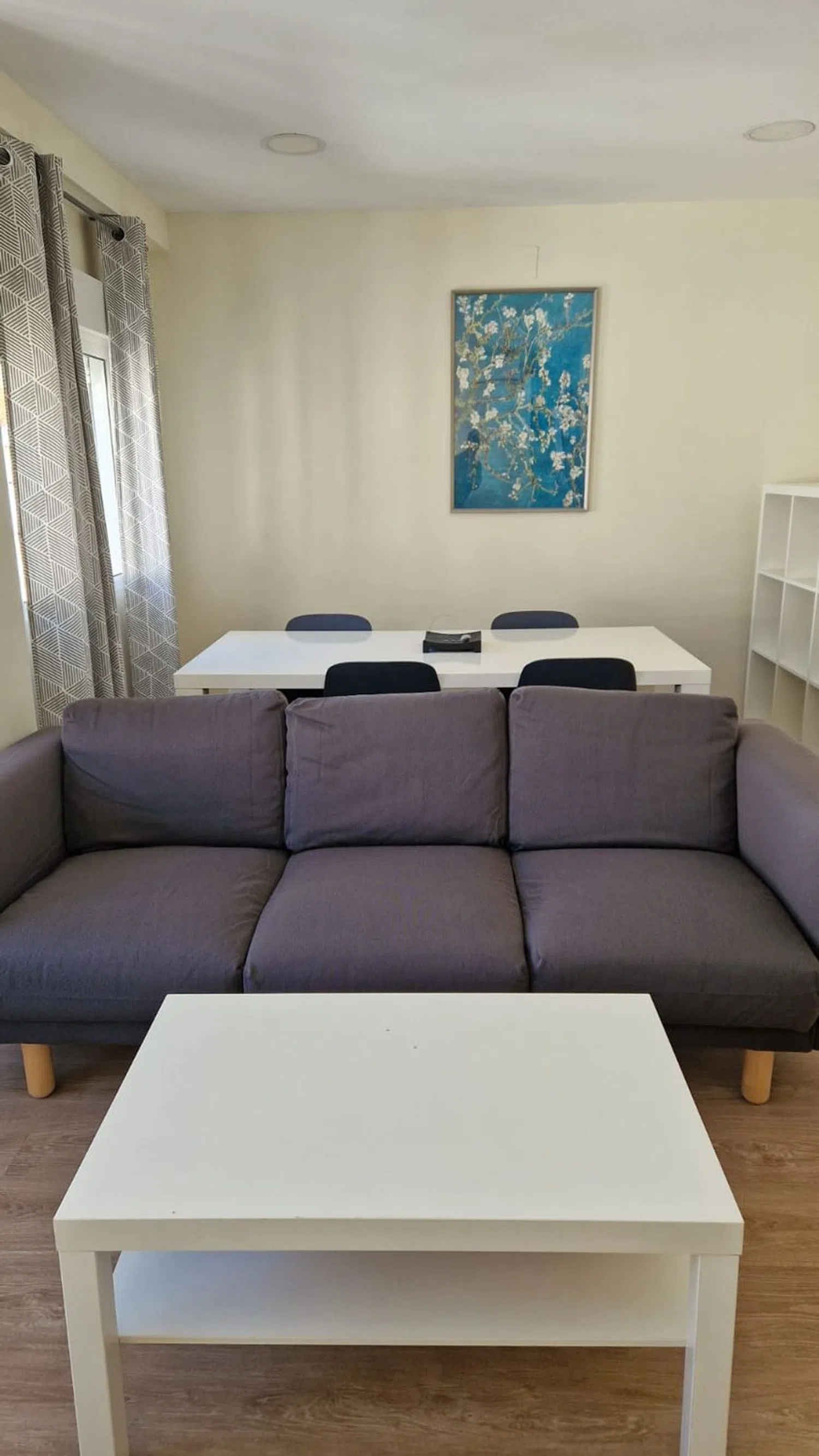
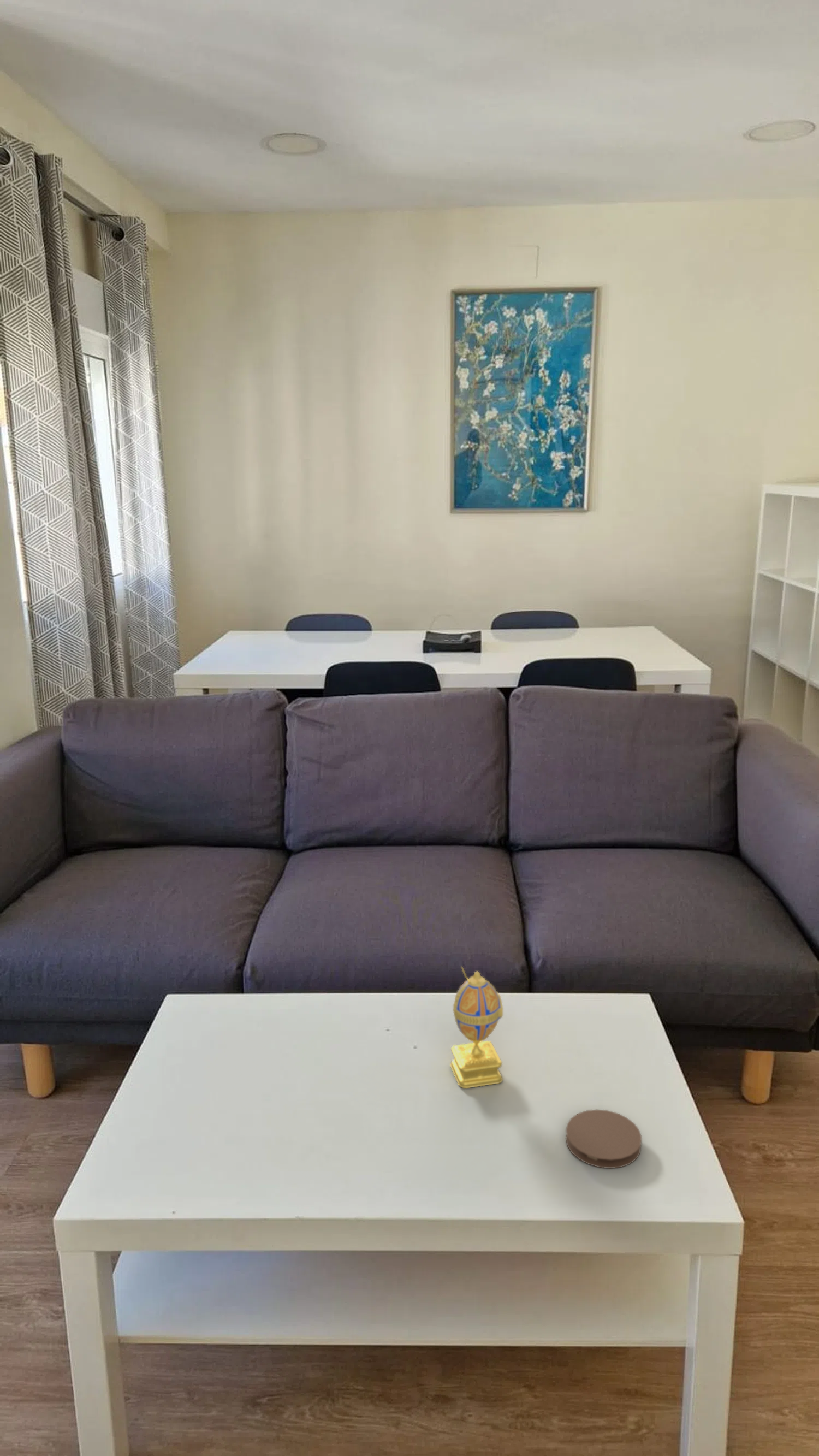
+ decorative egg [449,966,503,1088]
+ coaster [565,1109,642,1169]
